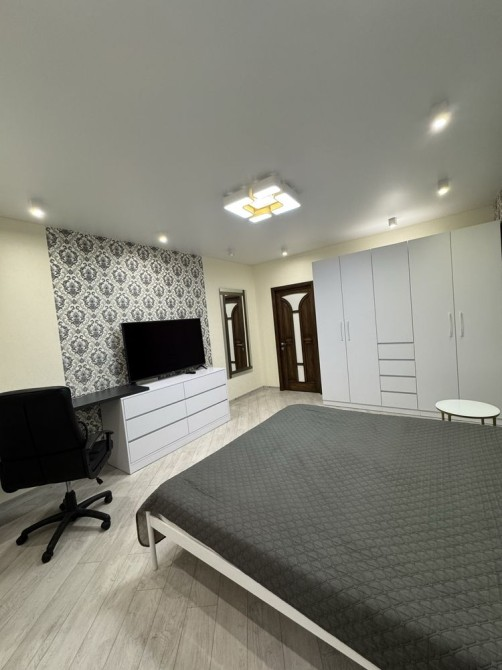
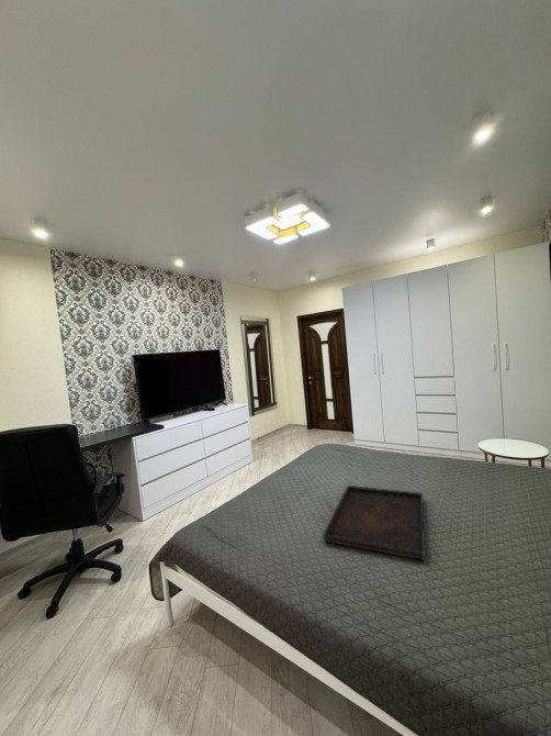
+ serving tray [322,484,426,561]
